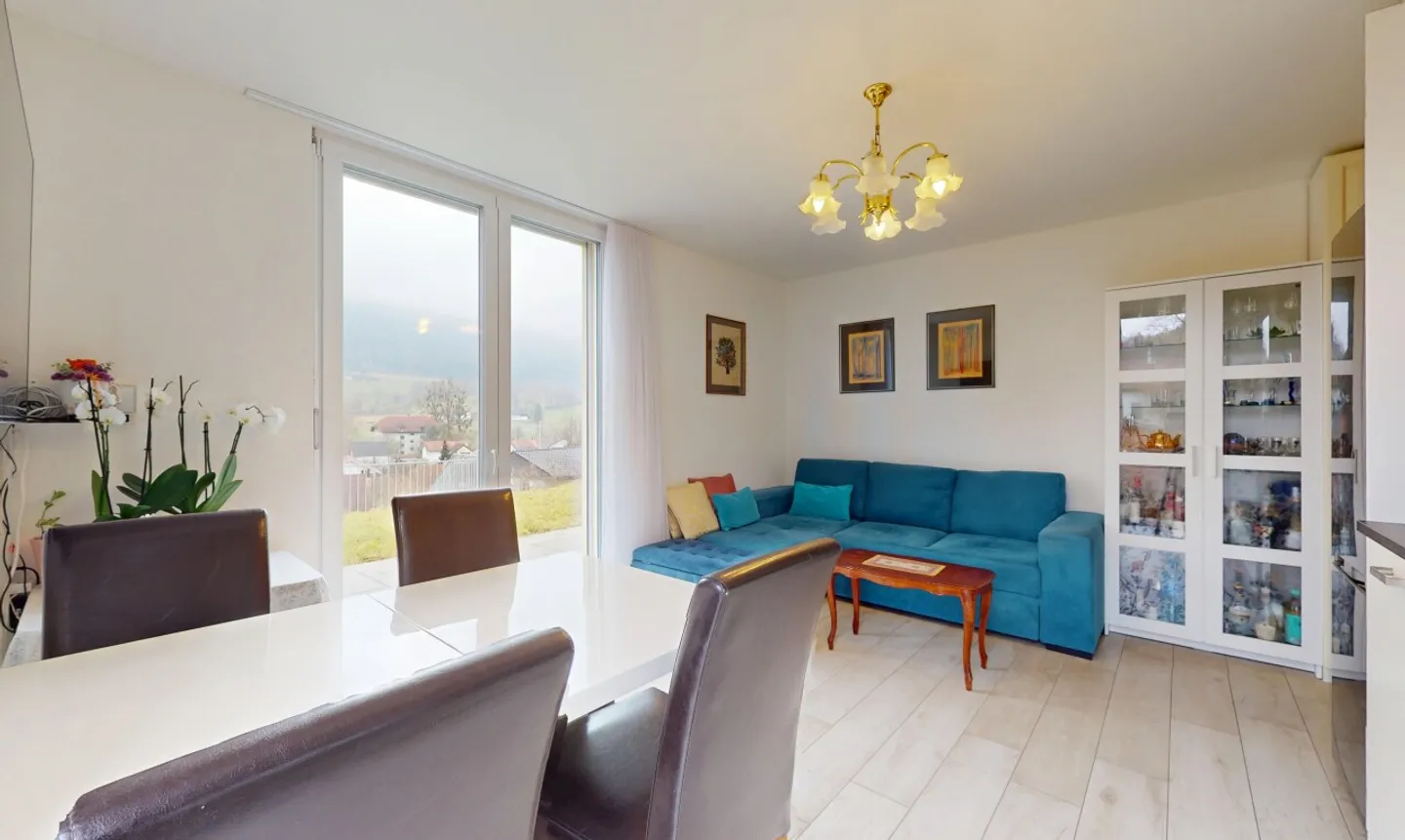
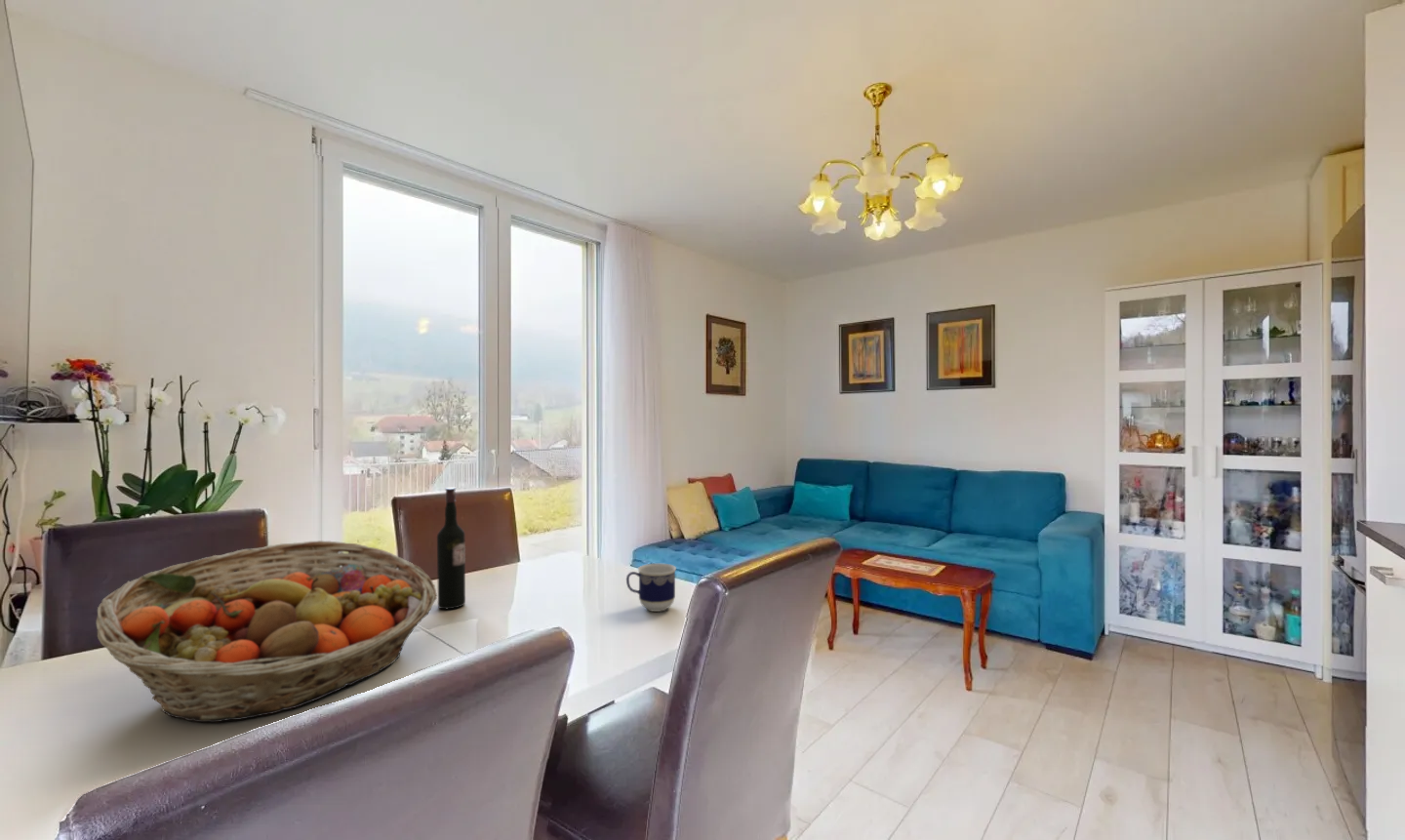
+ cup [625,563,677,613]
+ fruit basket [96,540,438,723]
+ wine bottle [436,486,466,610]
